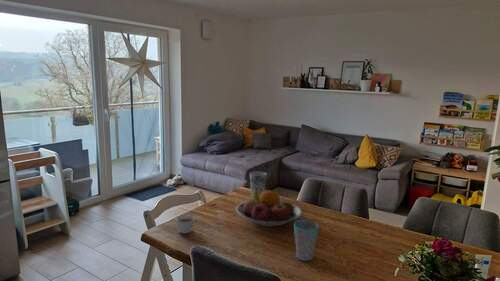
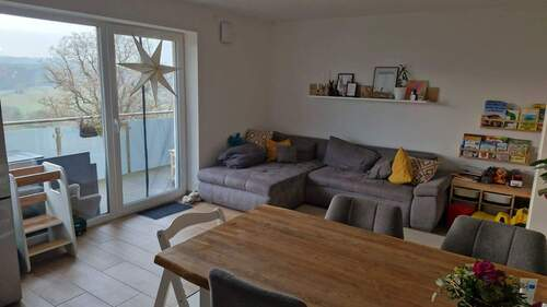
- cup [249,171,268,198]
- cup [293,219,320,262]
- candle [175,214,196,234]
- fruit bowl [236,187,303,227]
